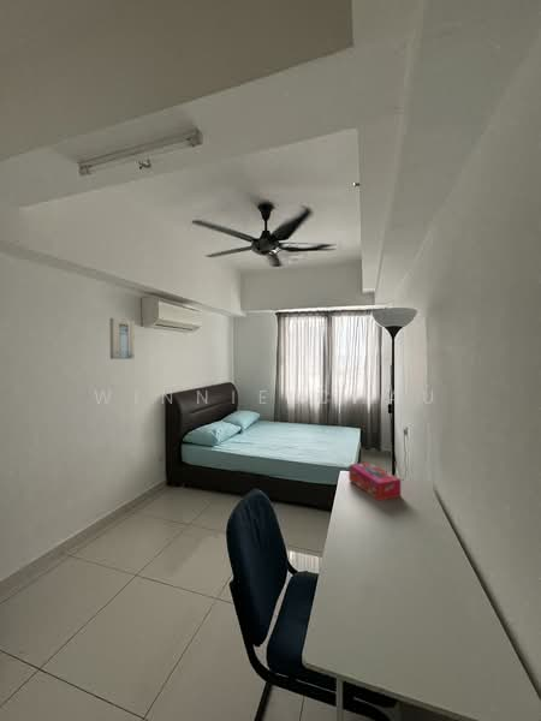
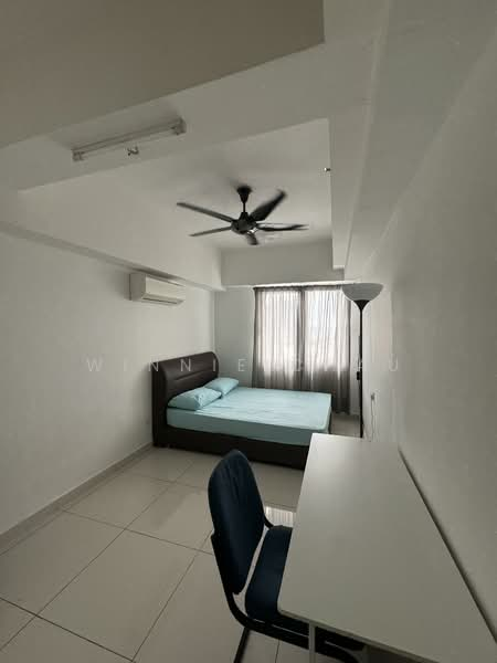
- wall art [108,317,136,360]
- tissue box [347,461,402,502]
